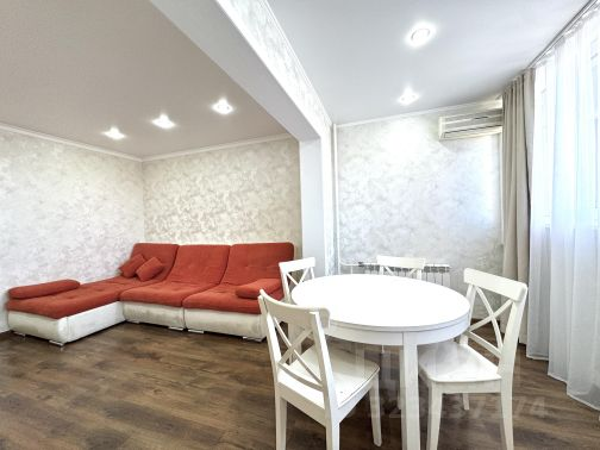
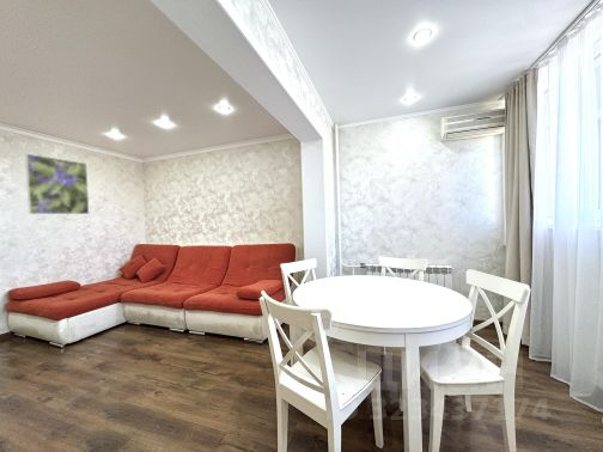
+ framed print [24,152,91,215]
